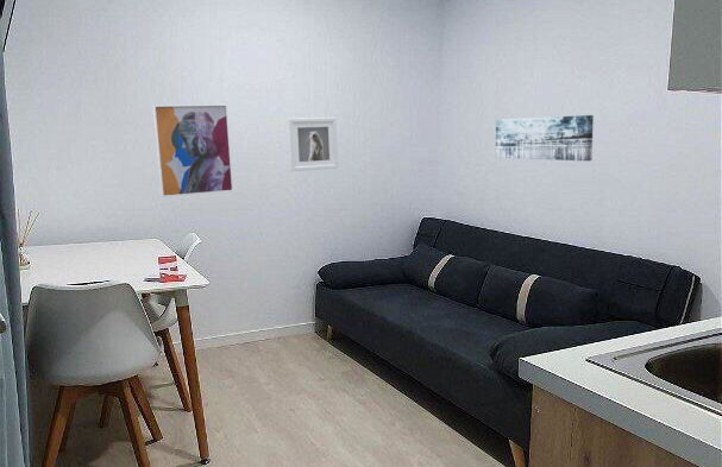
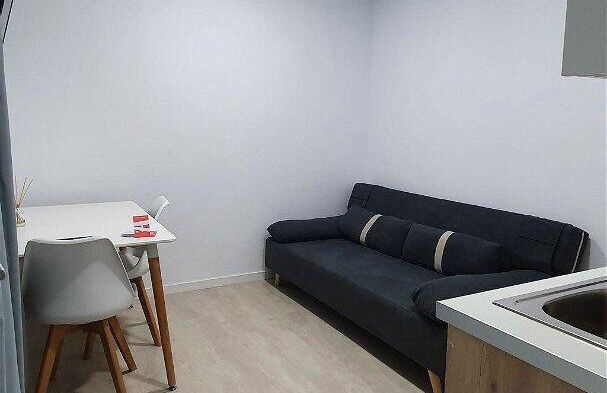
- wall art [152,103,234,198]
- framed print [287,116,339,172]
- wall art [495,114,595,162]
